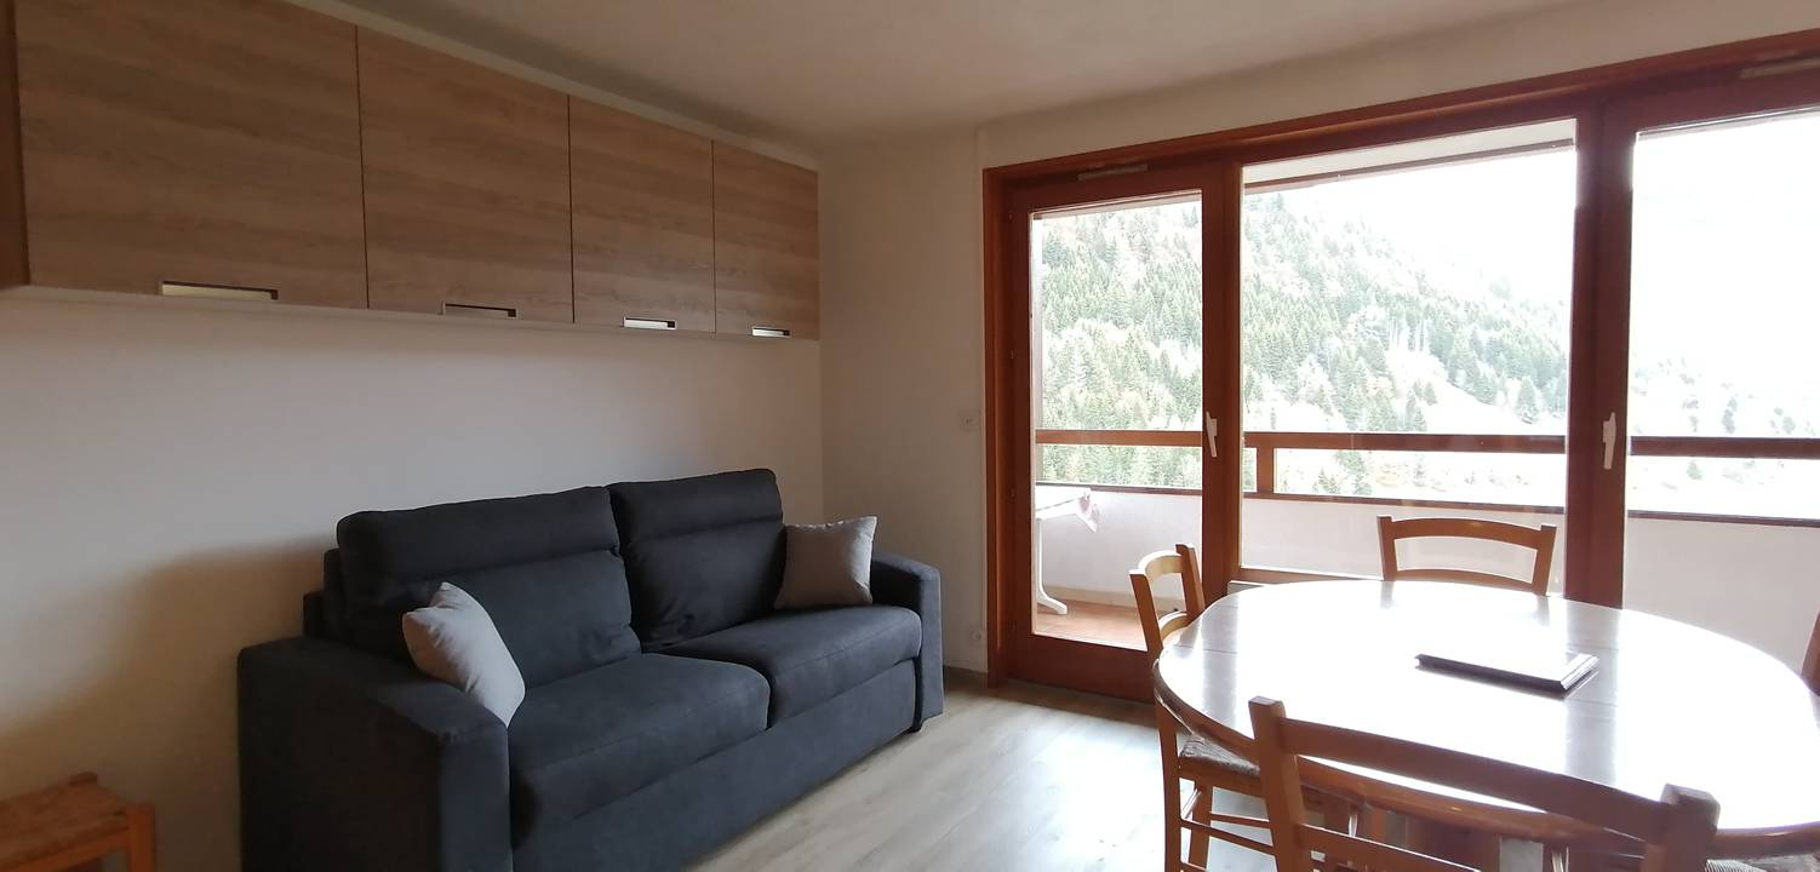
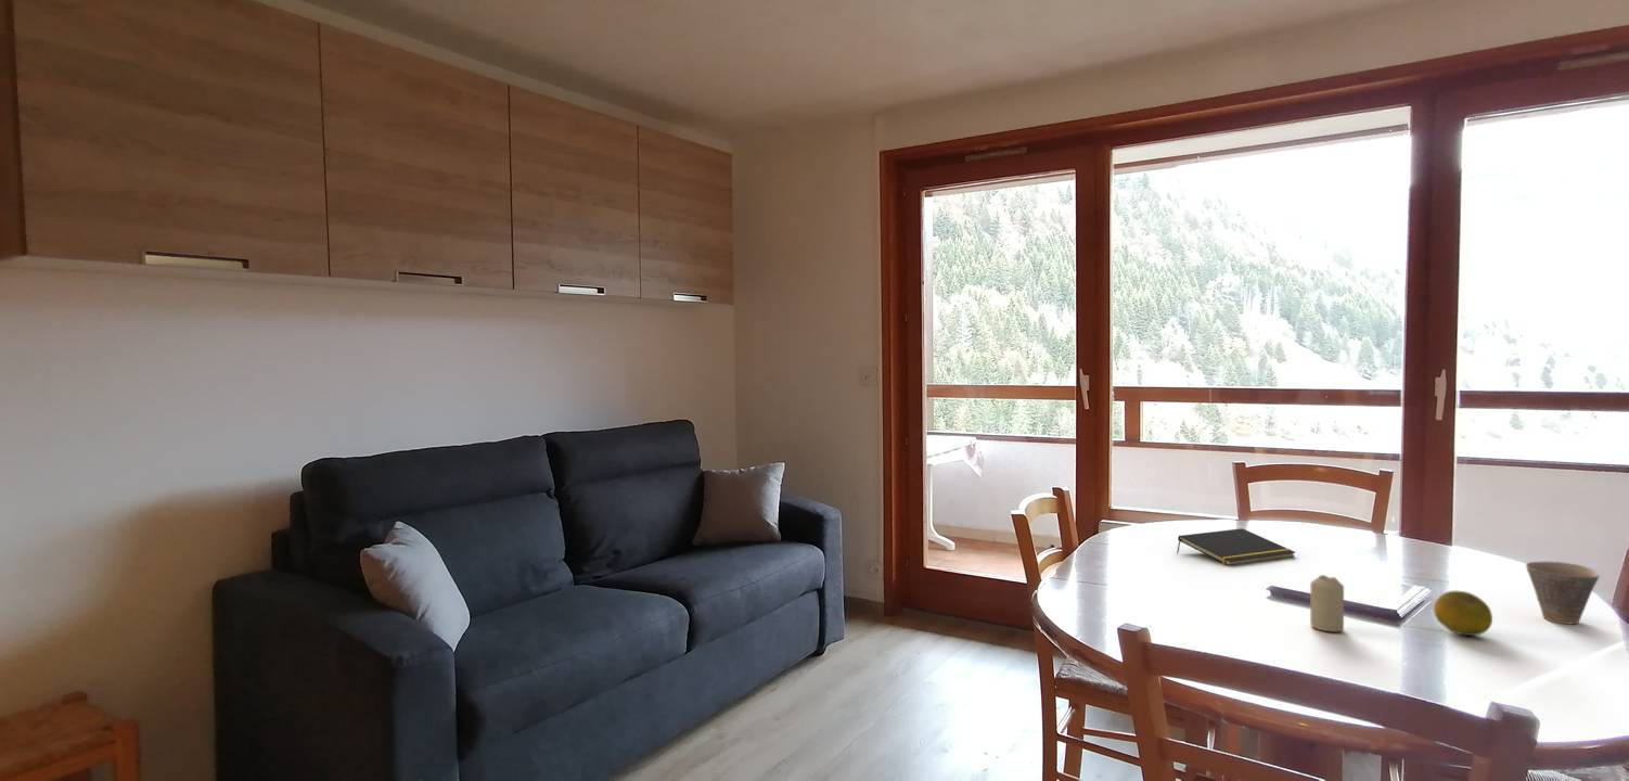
+ candle [1309,574,1345,632]
+ cup [1525,561,1601,626]
+ fruit [1433,590,1493,637]
+ notepad [1176,527,1296,566]
